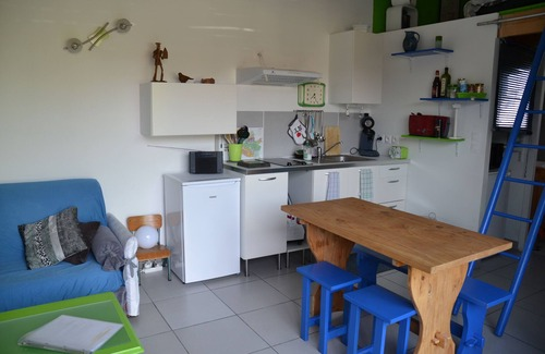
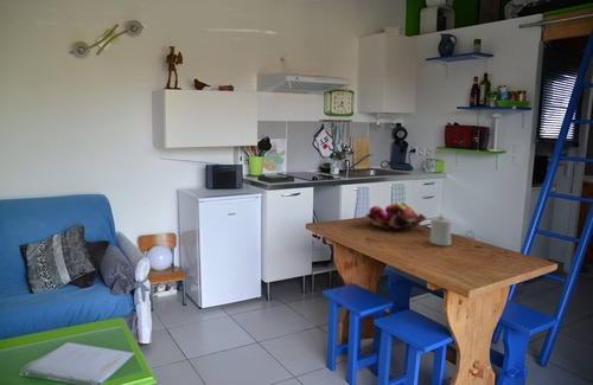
+ candle [429,213,453,246]
+ fruit basket [364,201,428,231]
